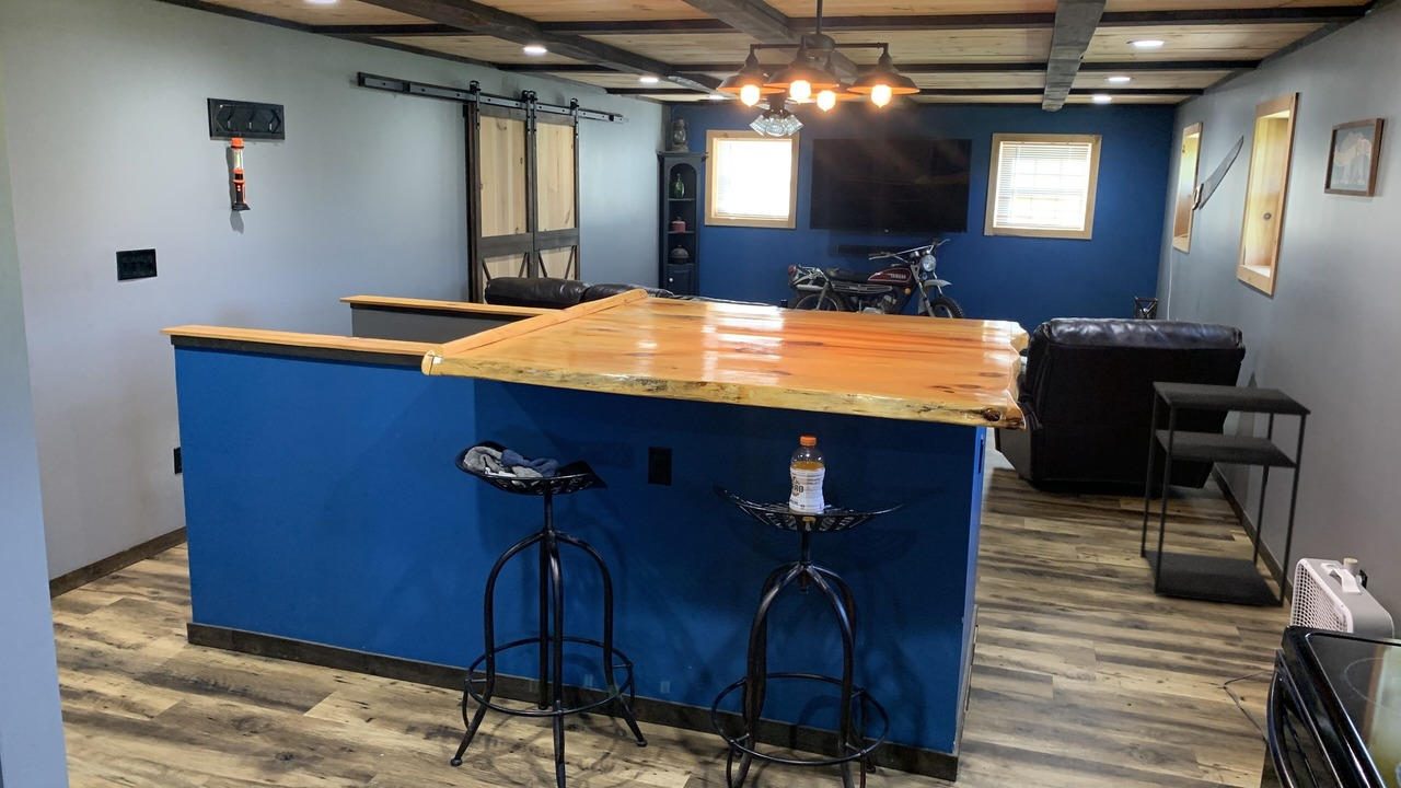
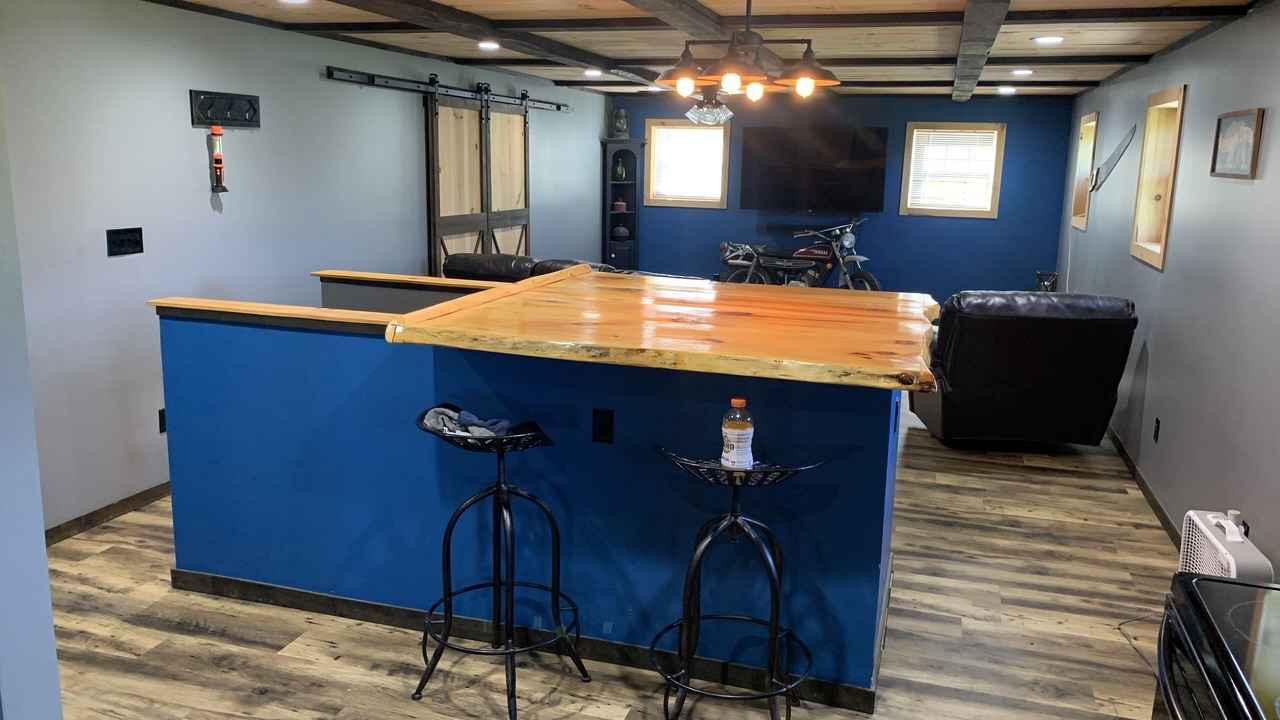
- shelving unit [1139,381,1312,609]
